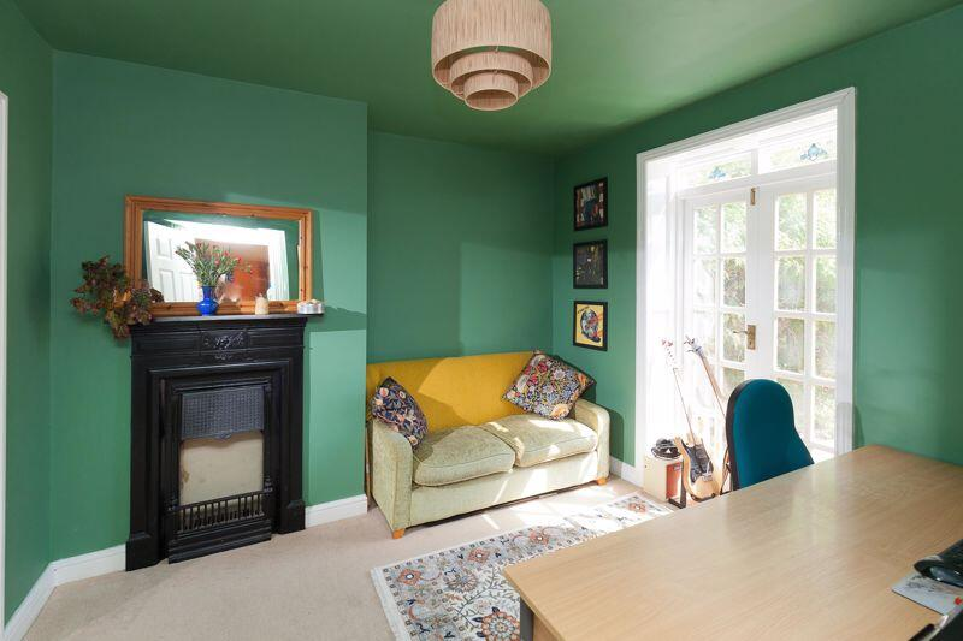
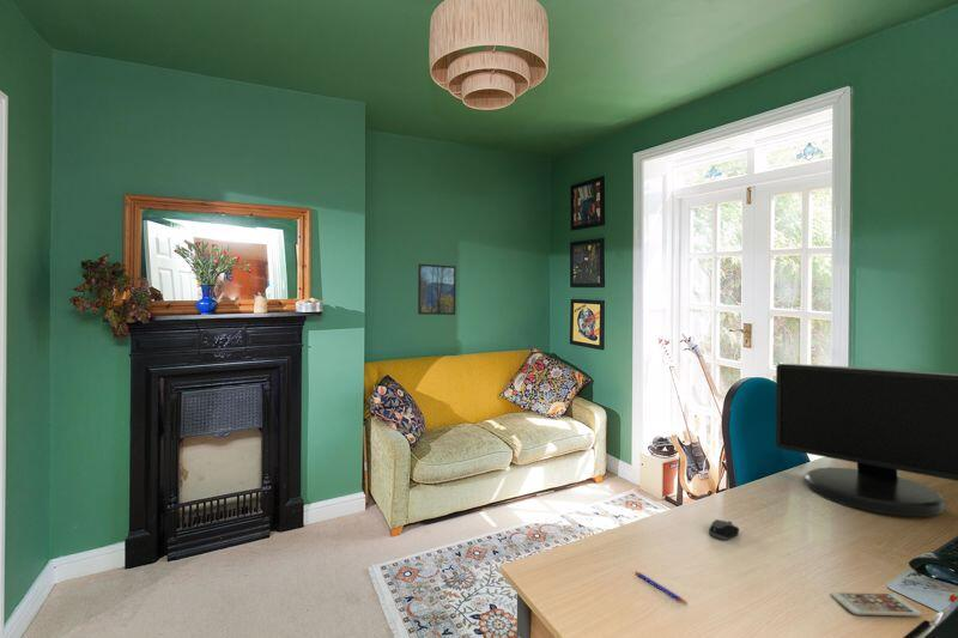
+ smartphone [830,591,923,618]
+ pen [633,571,690,606]
+ computer mouse [708,518,740,541]
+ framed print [417,263,457,316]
+ monitor [775,363,958,518]
